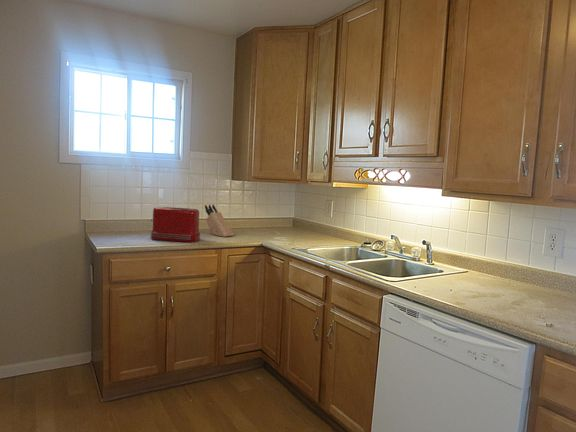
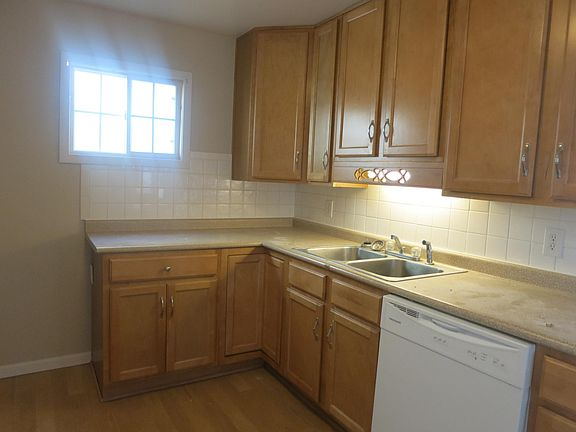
- toaster [150,206,201,243]
- knife block [204,203,234,238]
